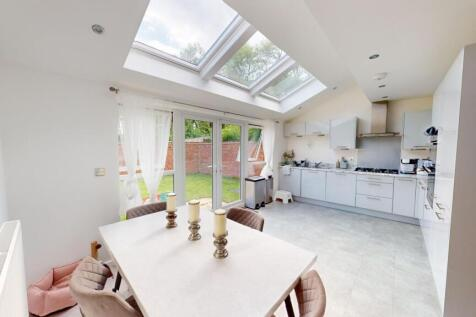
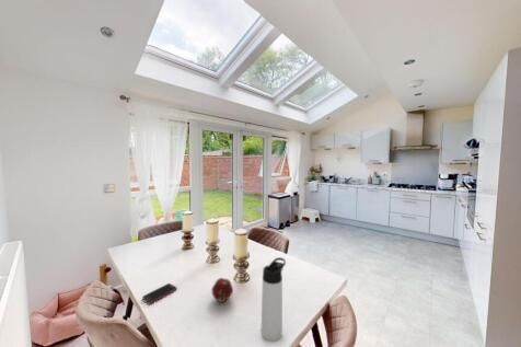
+ fruit [210,277,234,303]
+ thermos bottle [260,256,287,343]
+ cell phone [141,282,177,304]
